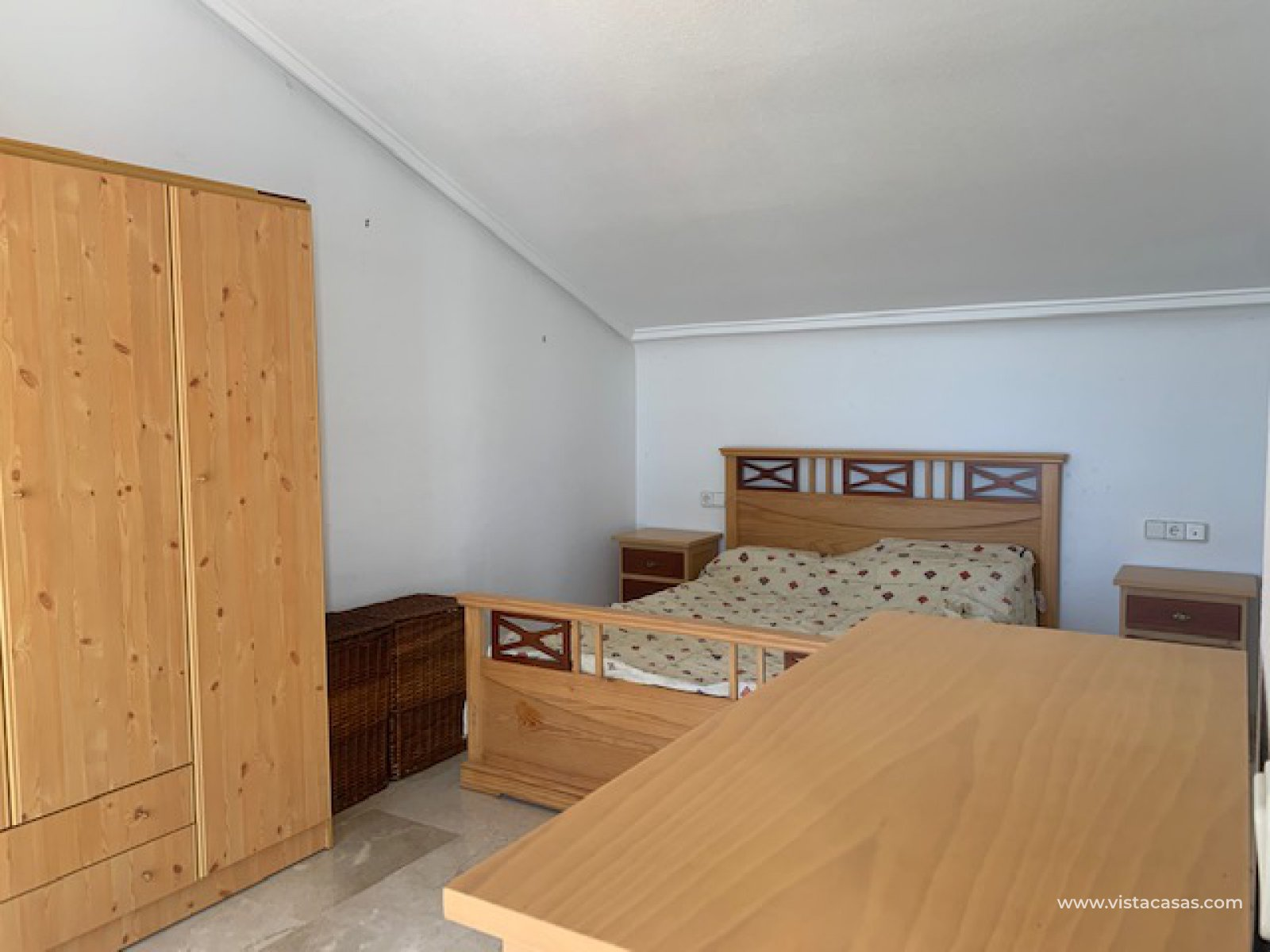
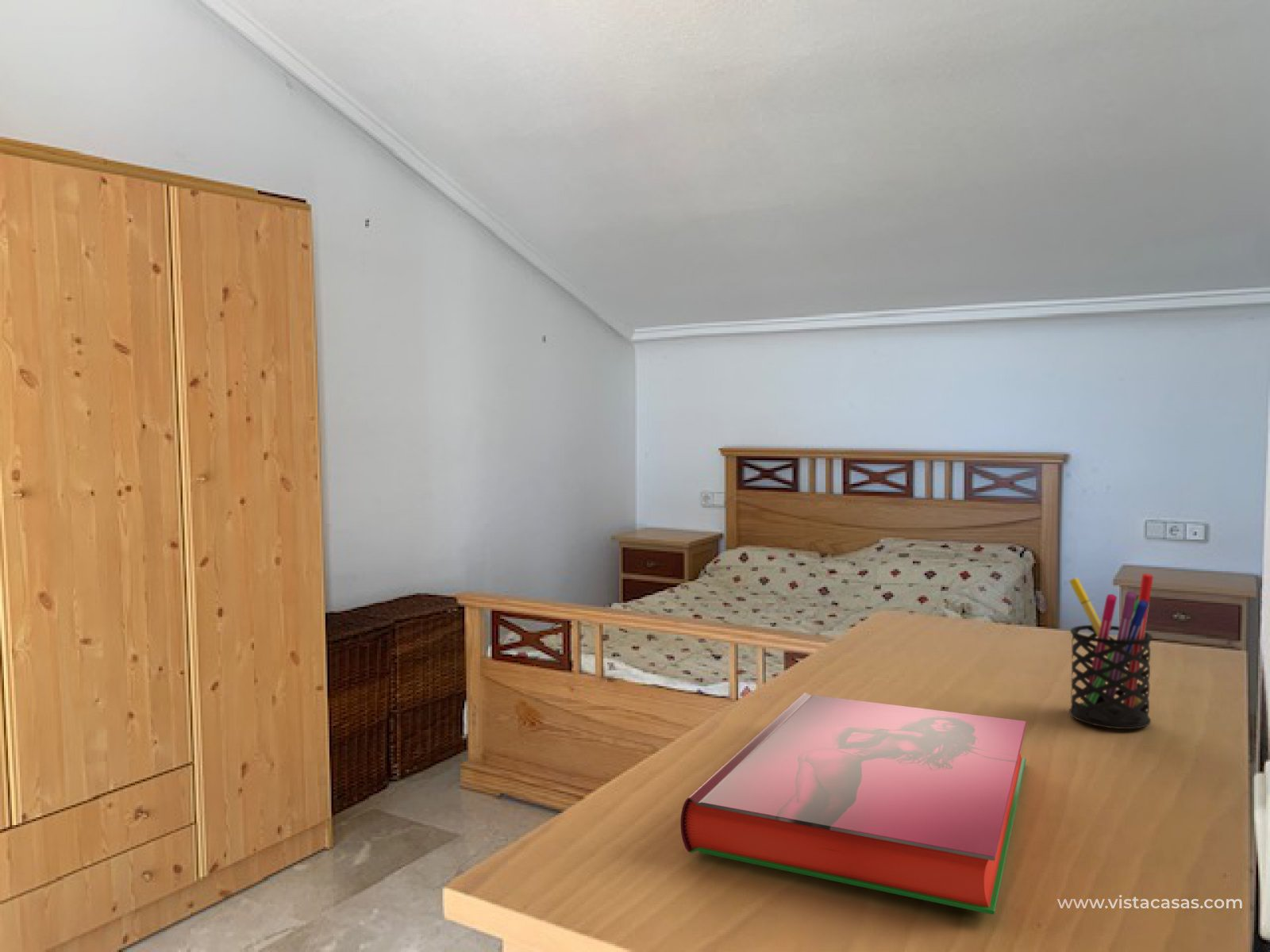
+ pen holder [1068,573,1154,730]
+ hardback book [679,692,1027,916]
